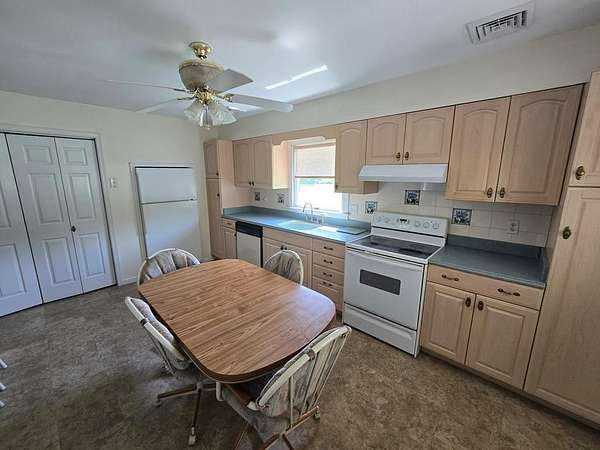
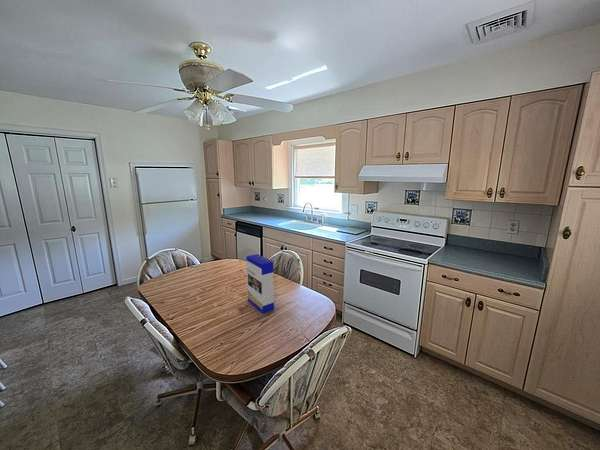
+ cereal box [245,253,275,314]
